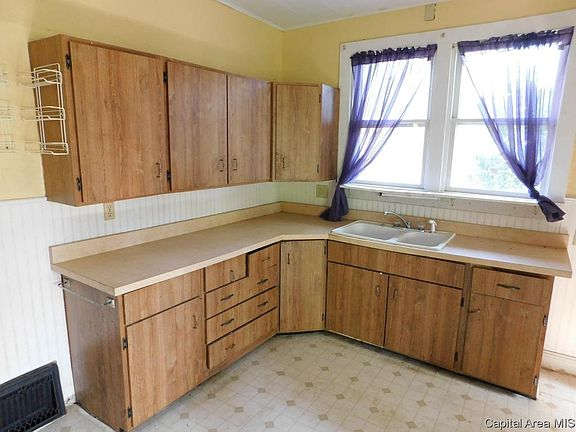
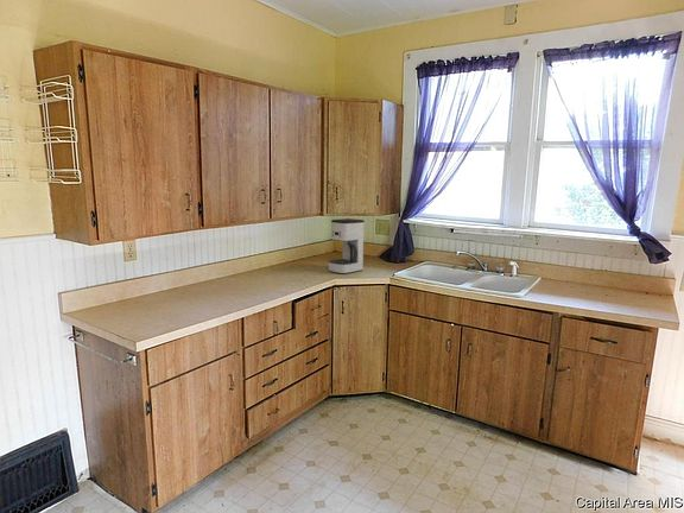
+ coffee maker [328,217,366,276]
